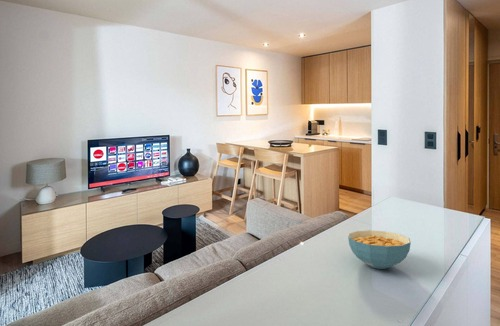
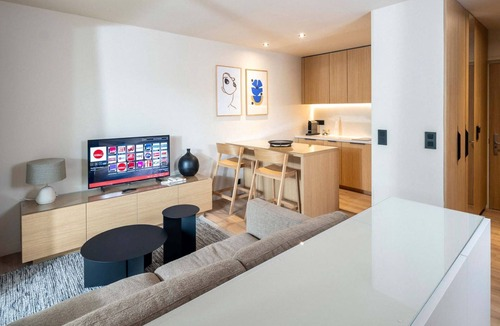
- cereal bowl [347,229,412,270]
